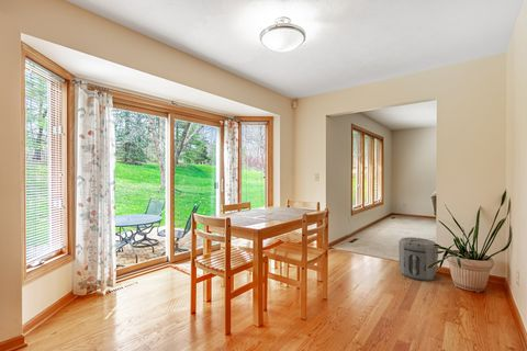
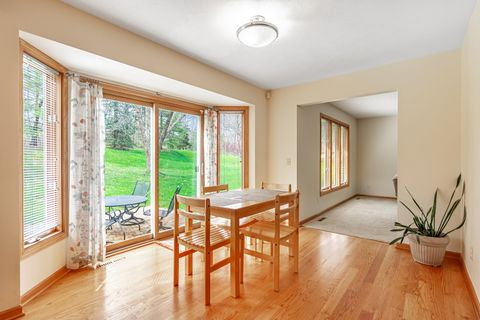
- air purifier [397,236,439,282]
